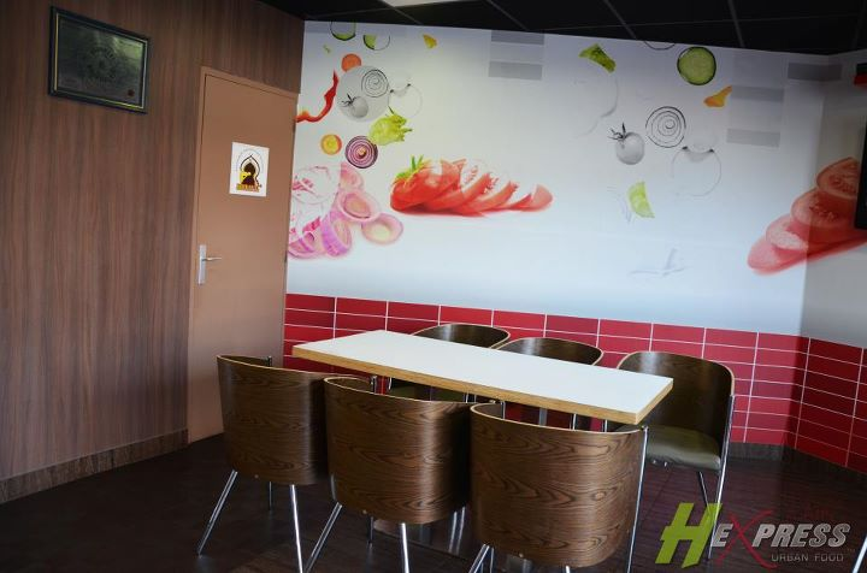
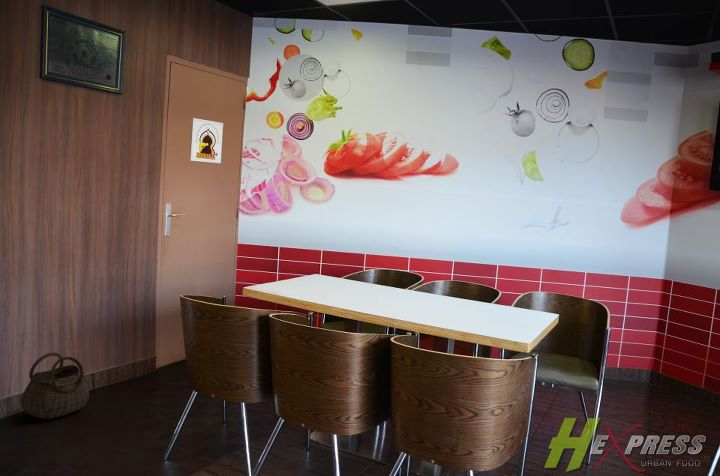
+ basket [20,351,90,420]
